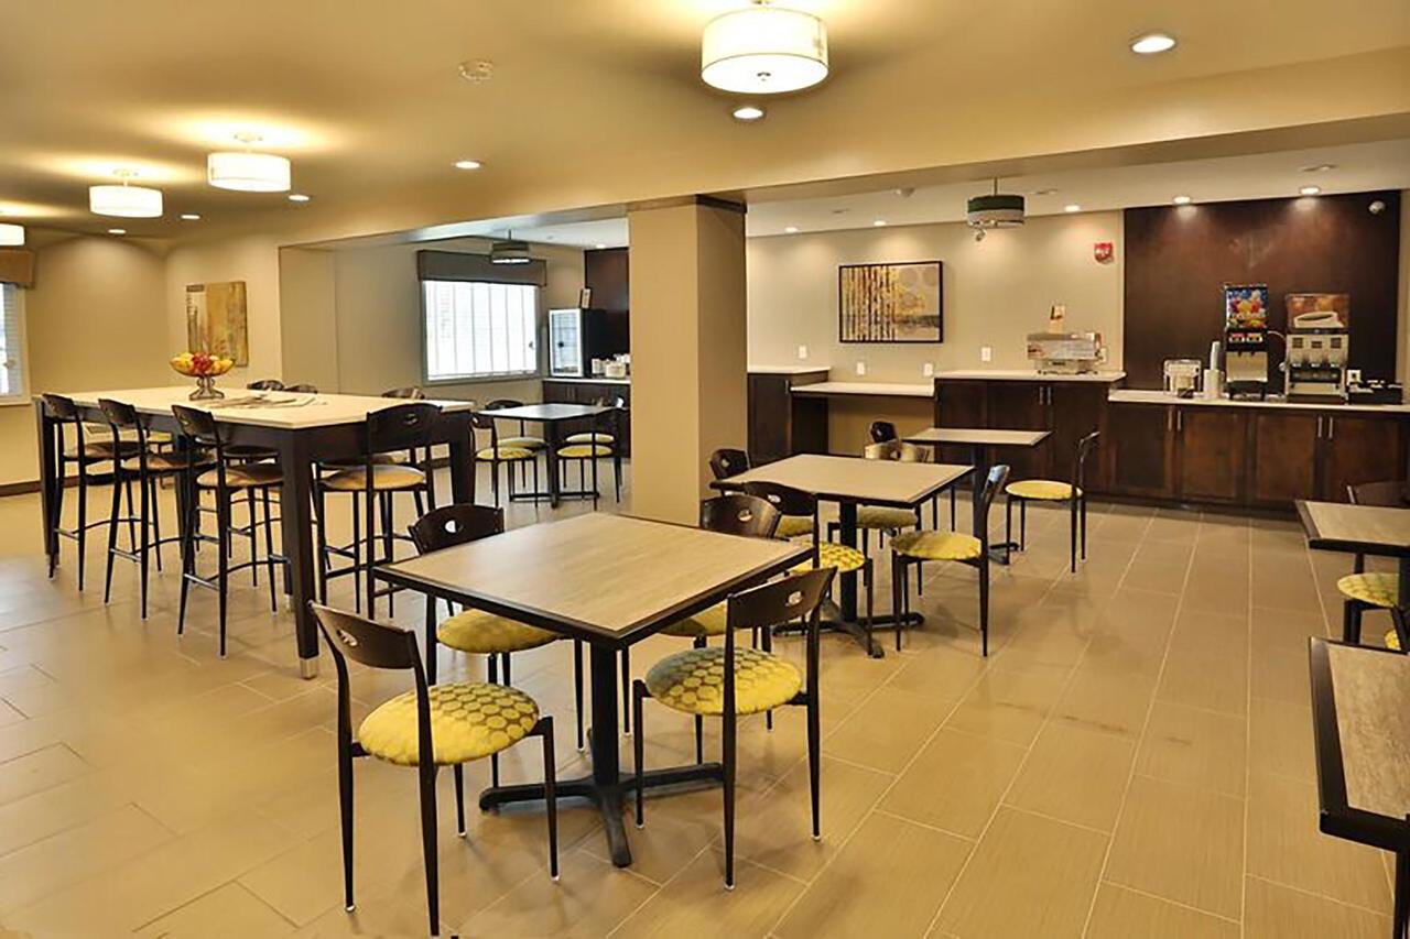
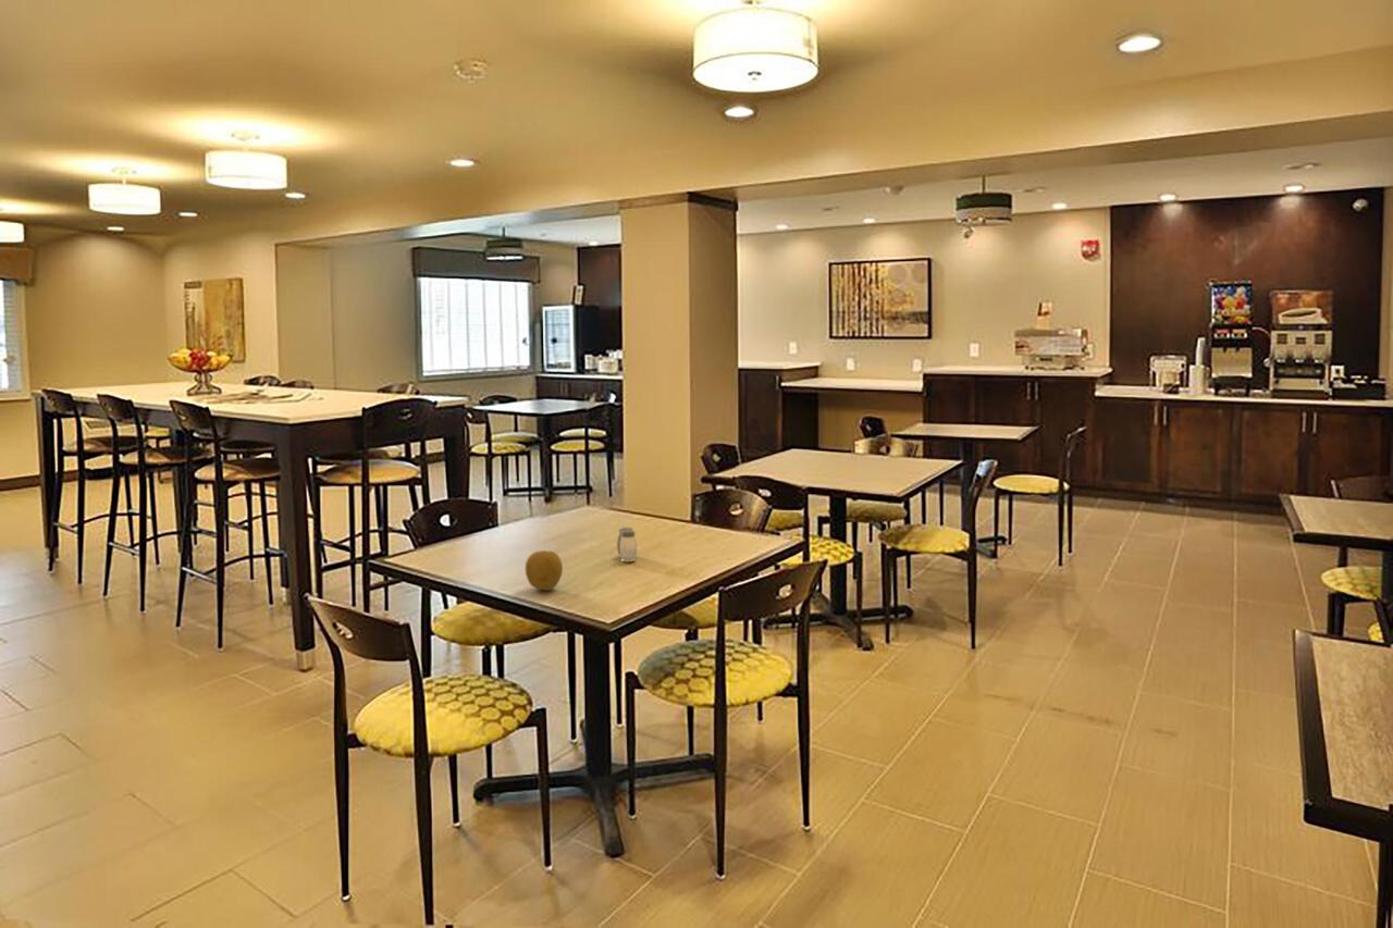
+ fruit [525,549,564,592]
+ salt and pepper shaker [616,527,638,562]
